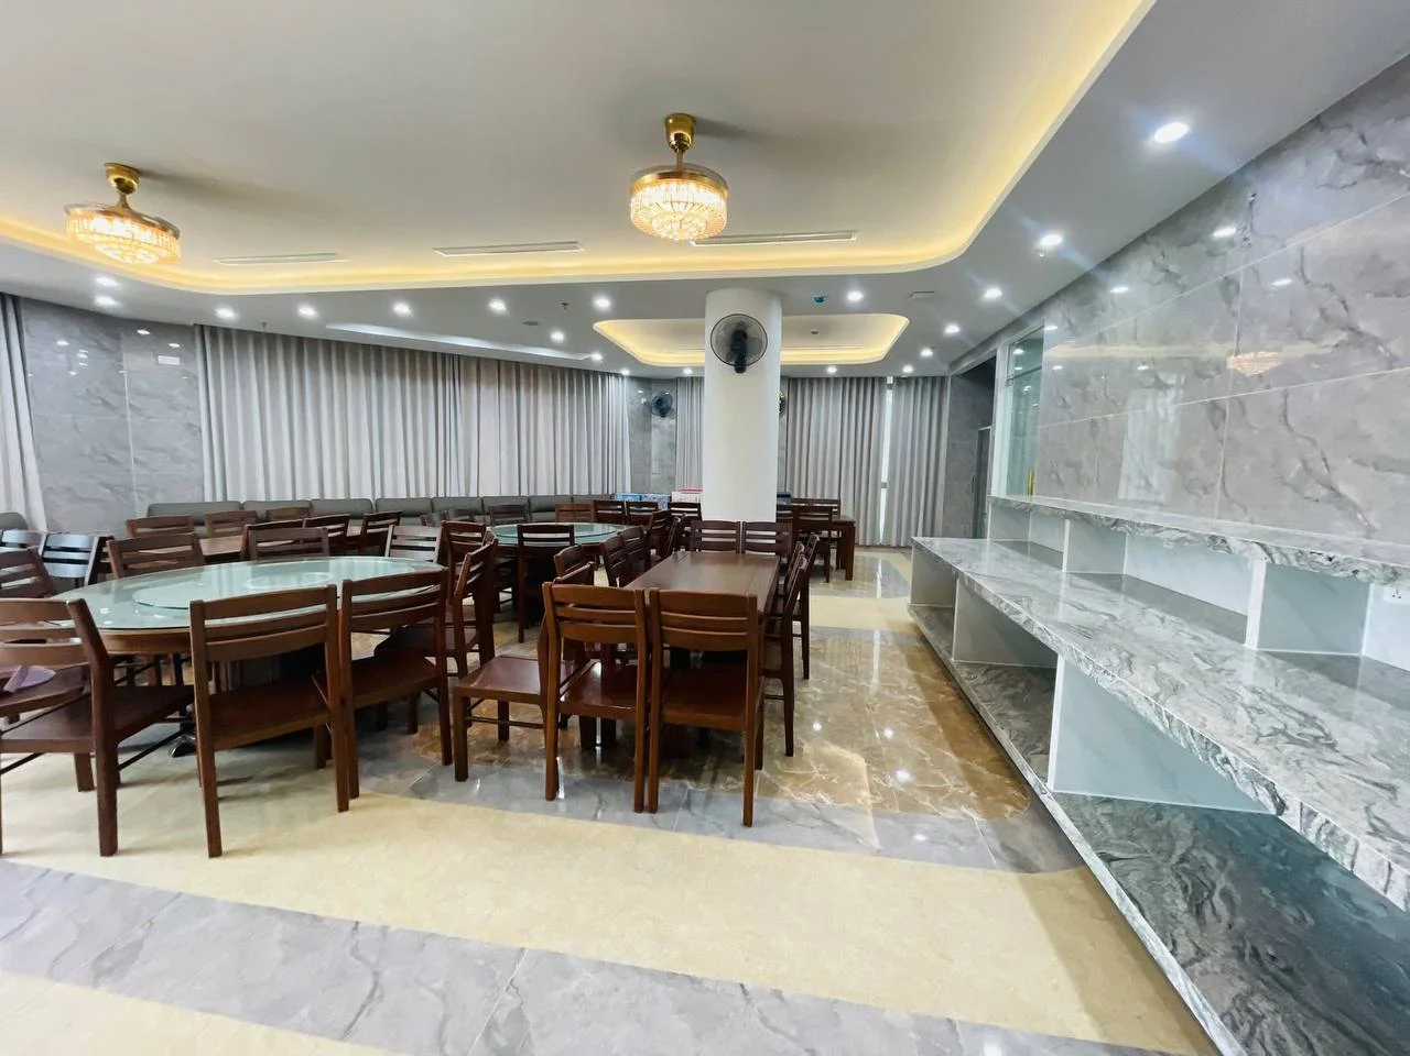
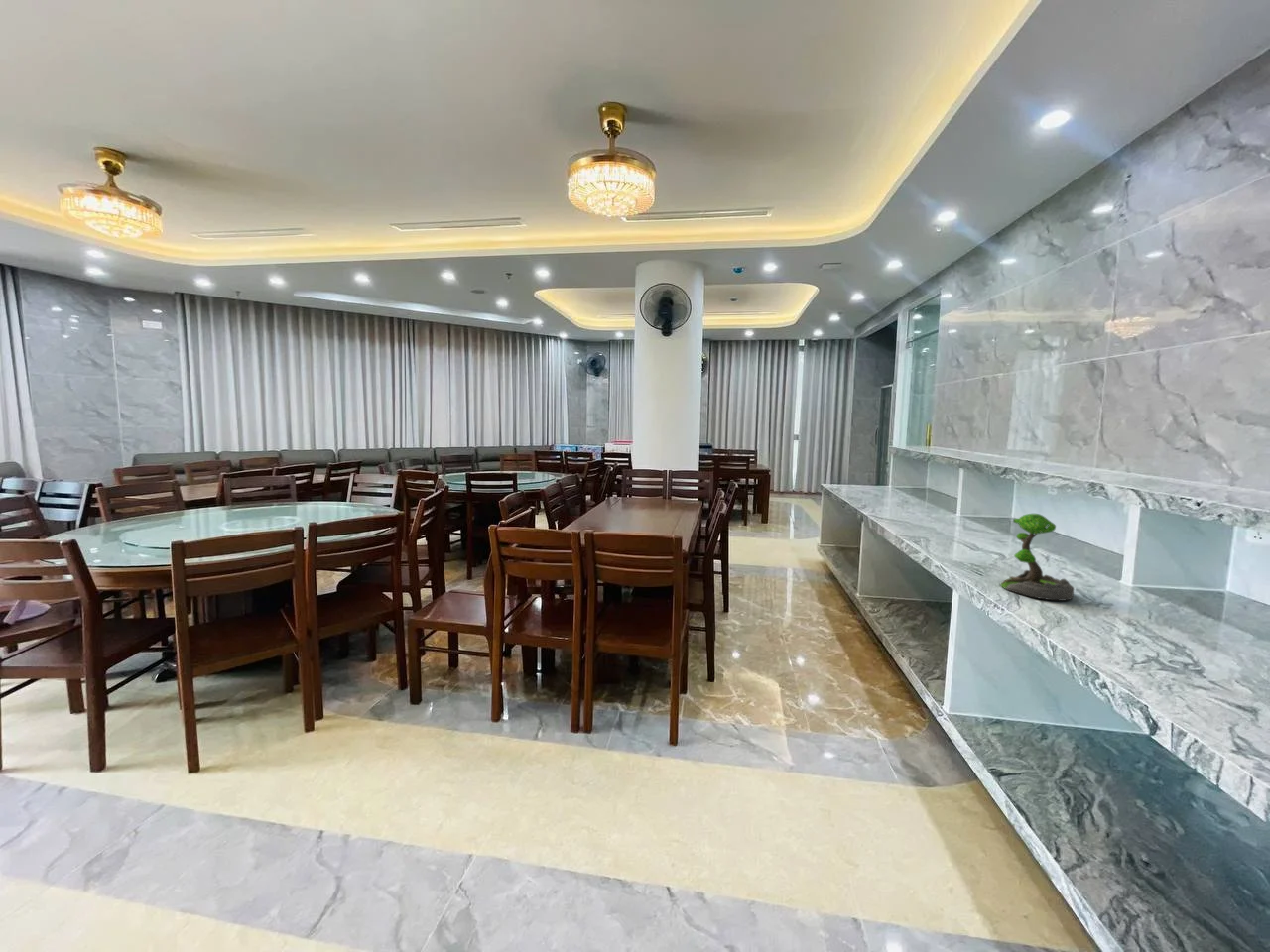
+ plant [999,513,1076,602]
